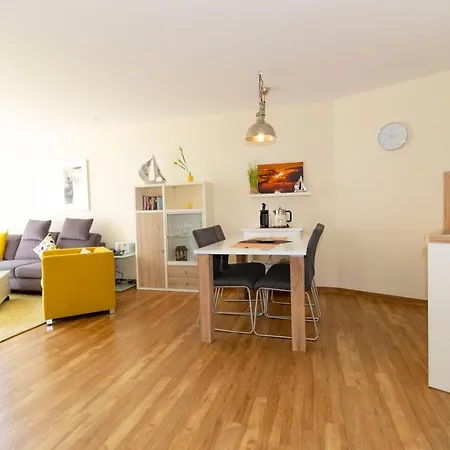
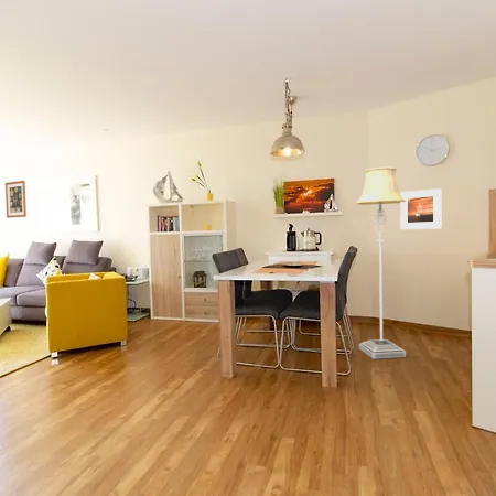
+ wall art [4,180,28,219]
+ floor lamp [355,166,407,360]
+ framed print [399,187,442,230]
